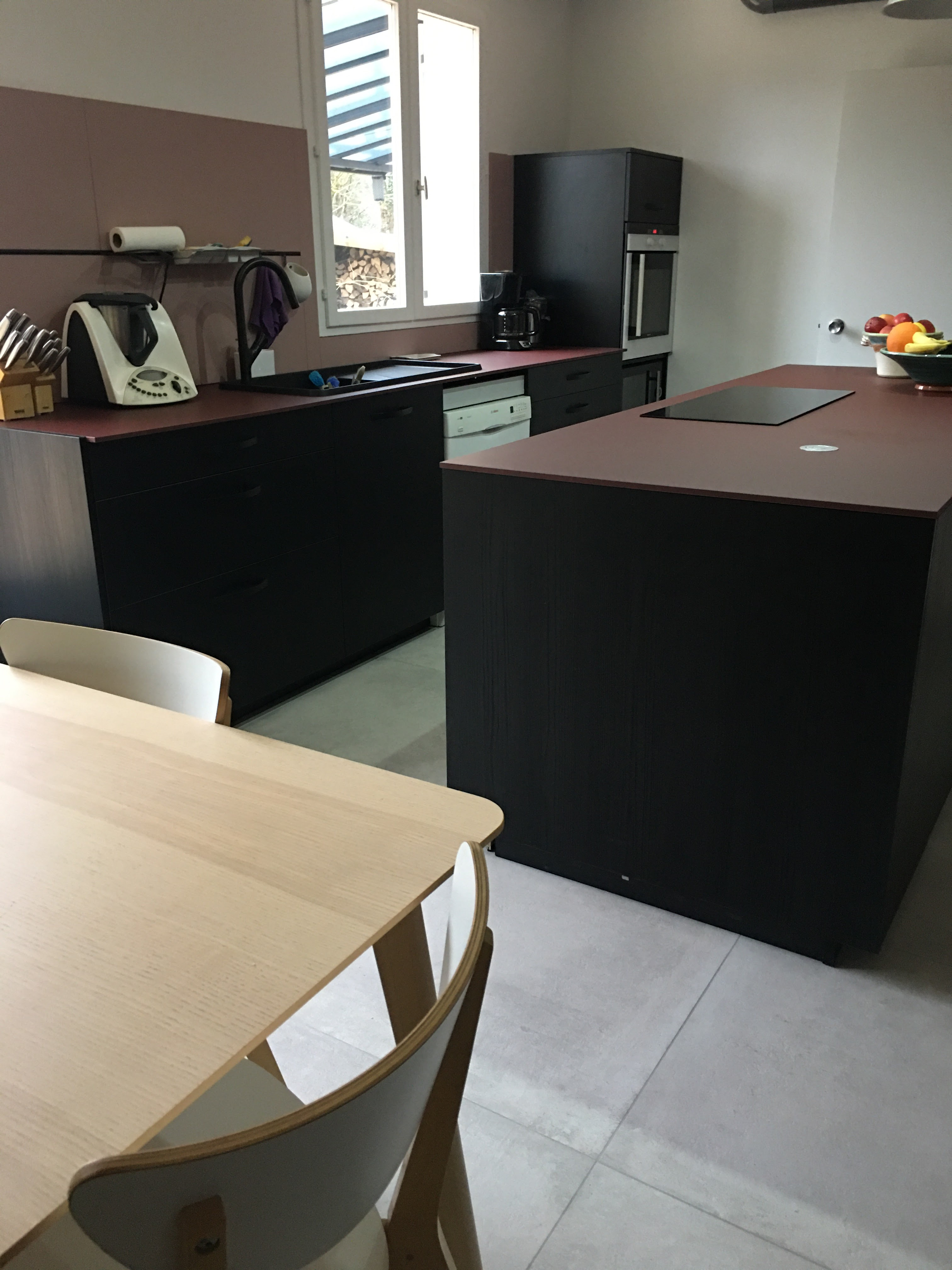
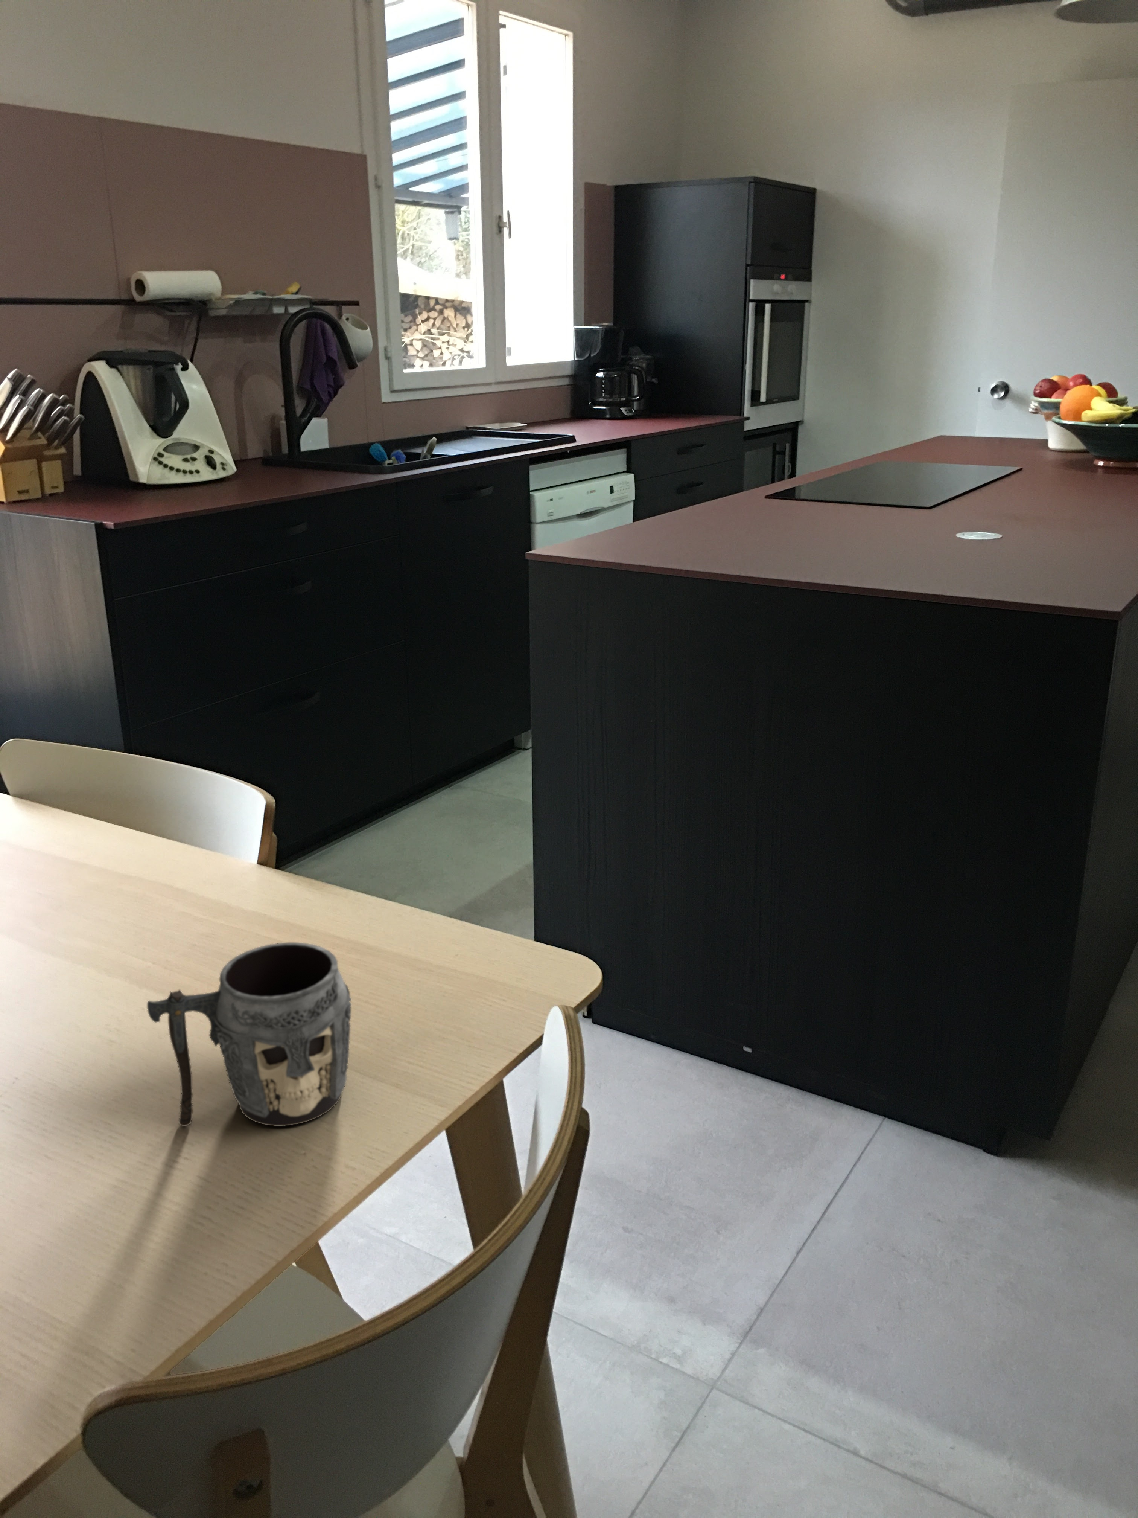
+ mug [147,942,351,1126]
